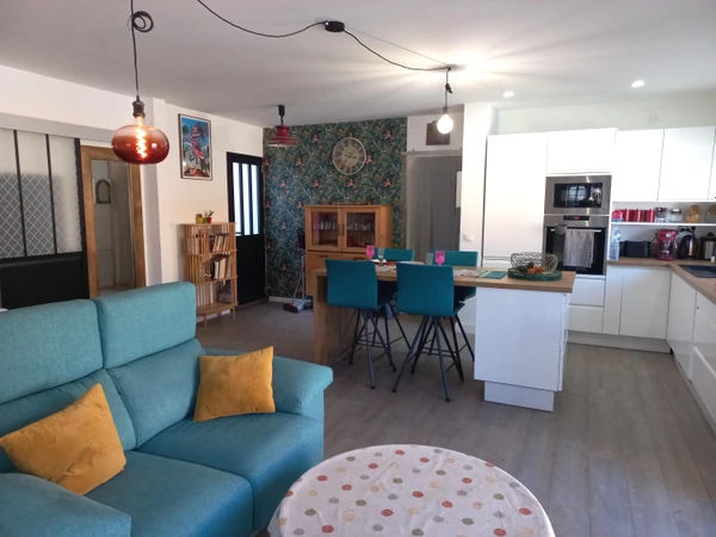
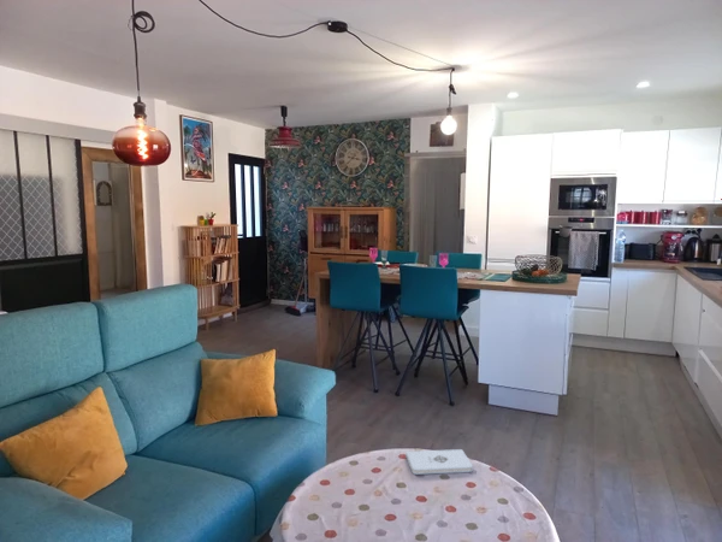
+ notepad [404,448,474,476]
